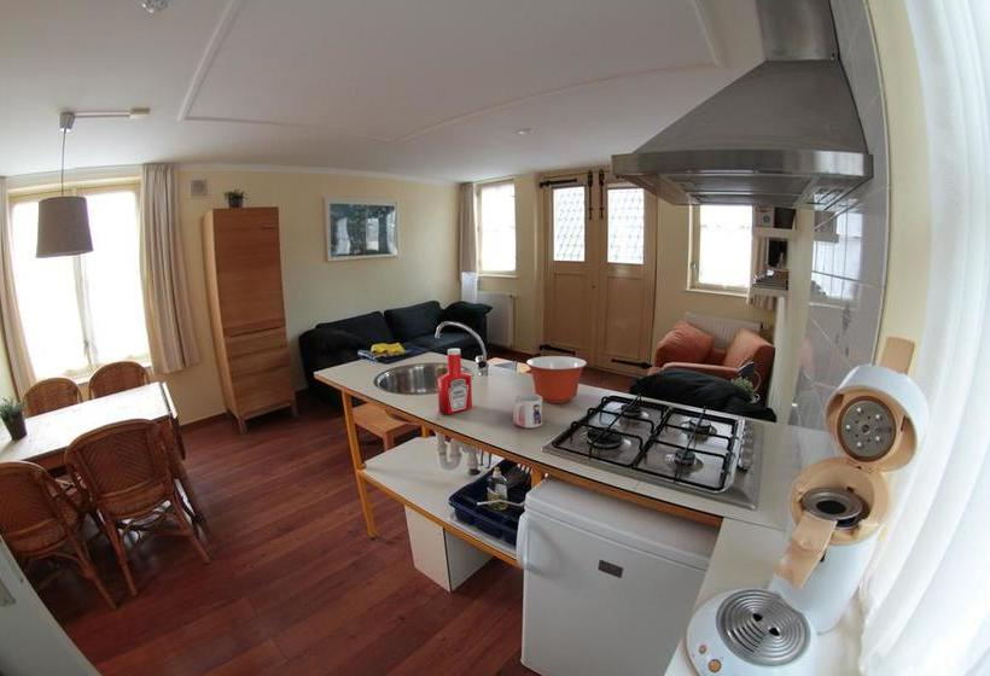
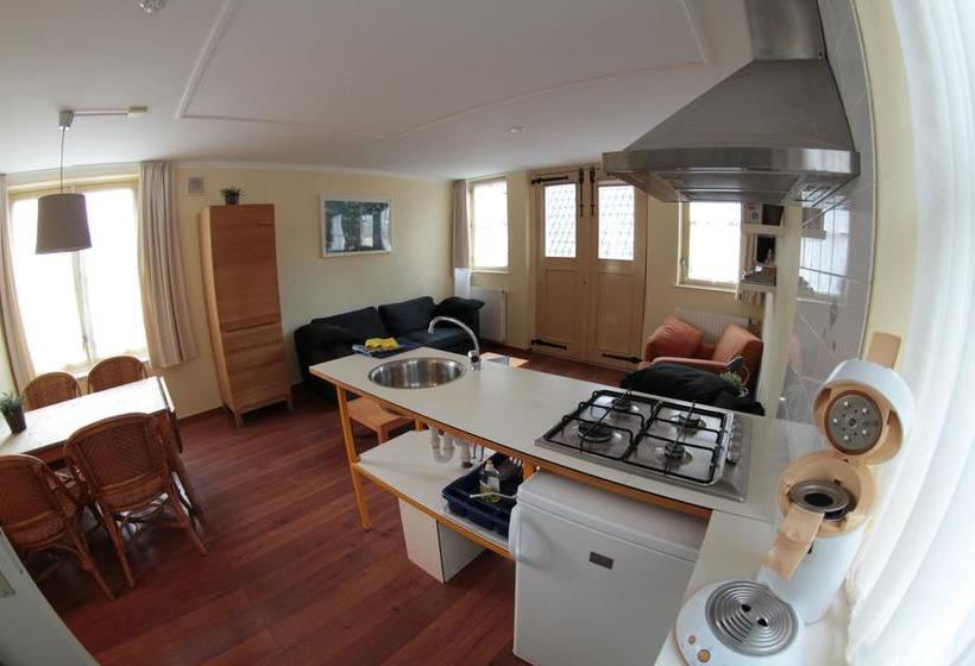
- mug [512,392,543,429]
- mixing bowl [525,355,588,404]
- soap bottle [437,348,473,415]
